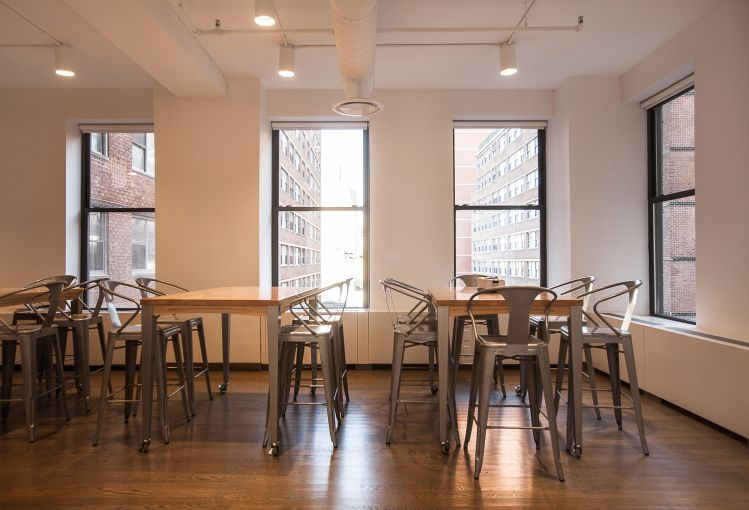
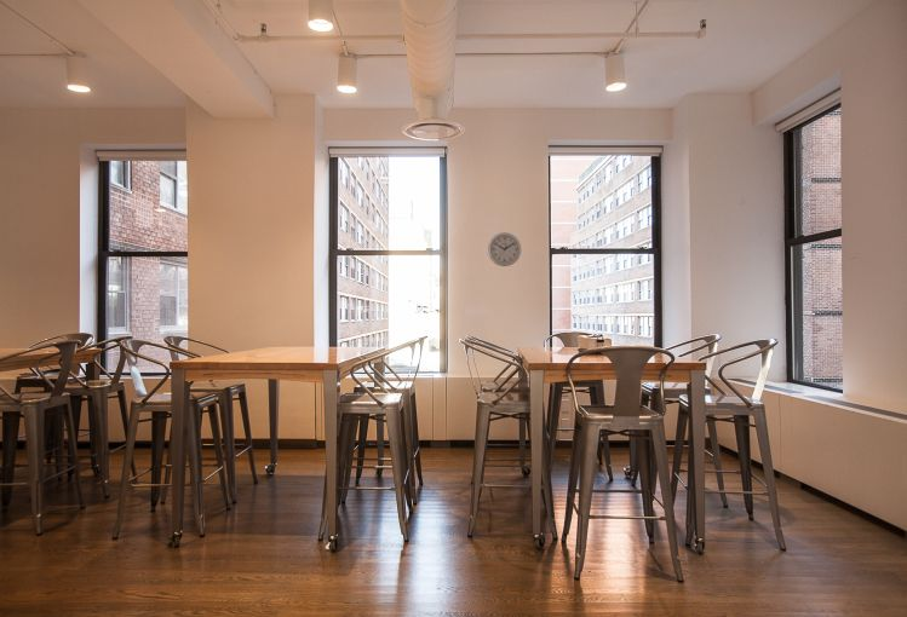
+ wall clock [487,231,522,267]
